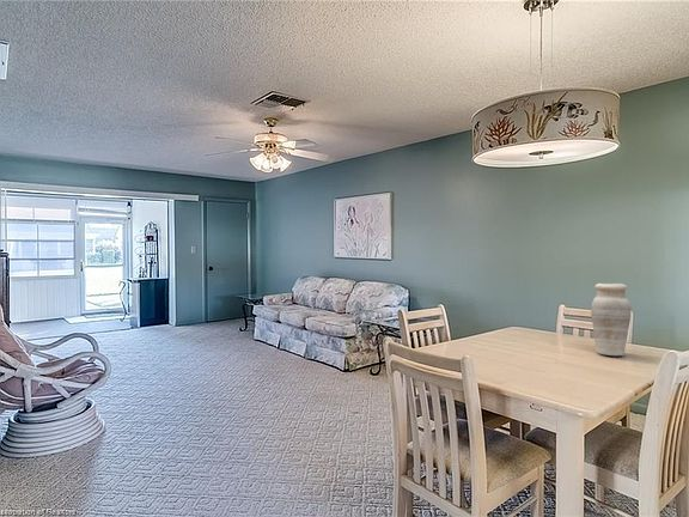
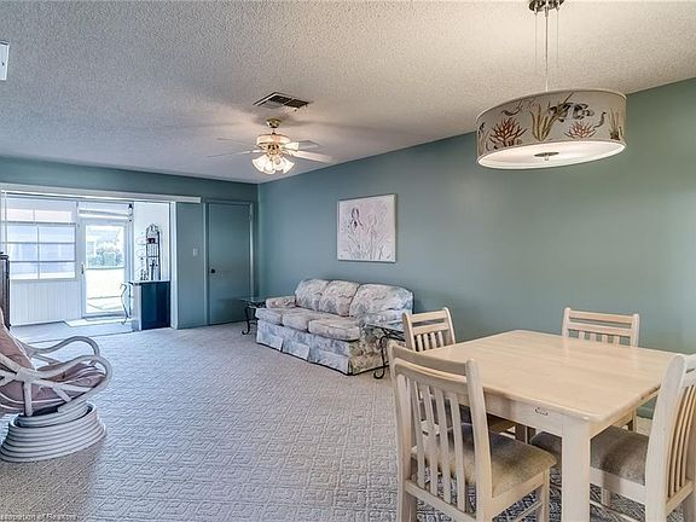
- vase [590,282,633,357]
